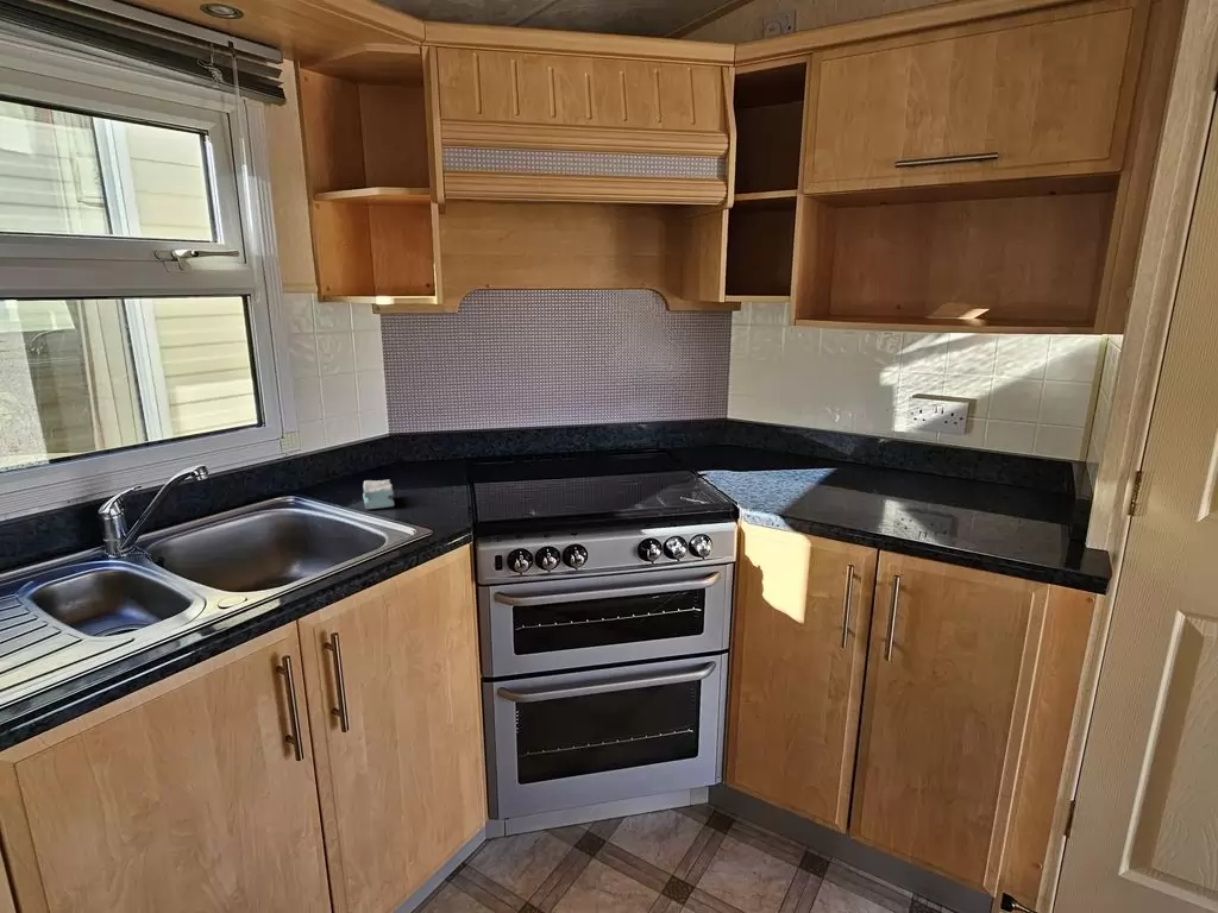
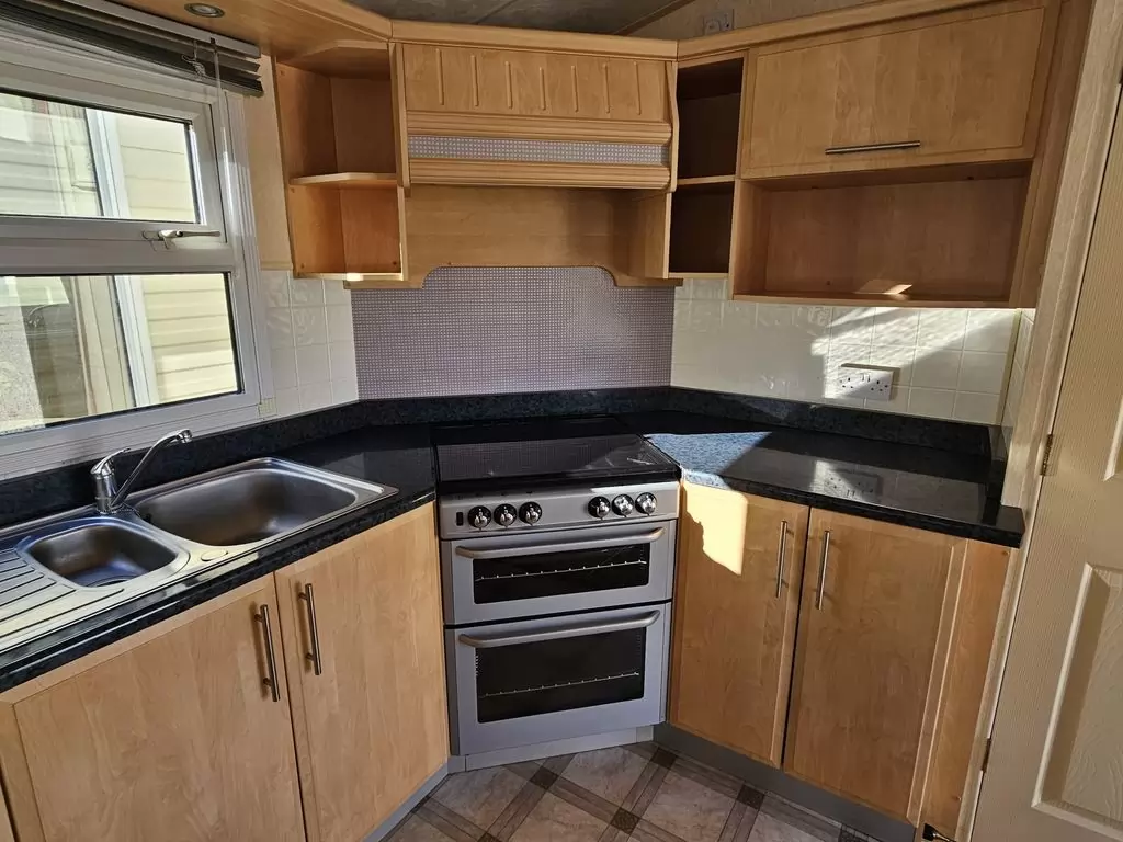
- sponge [362,479,396,510]
